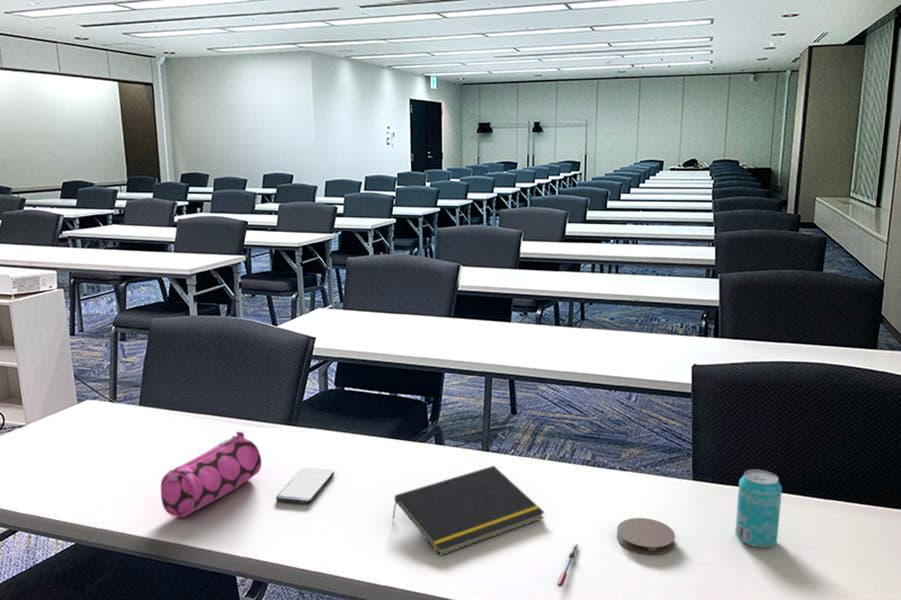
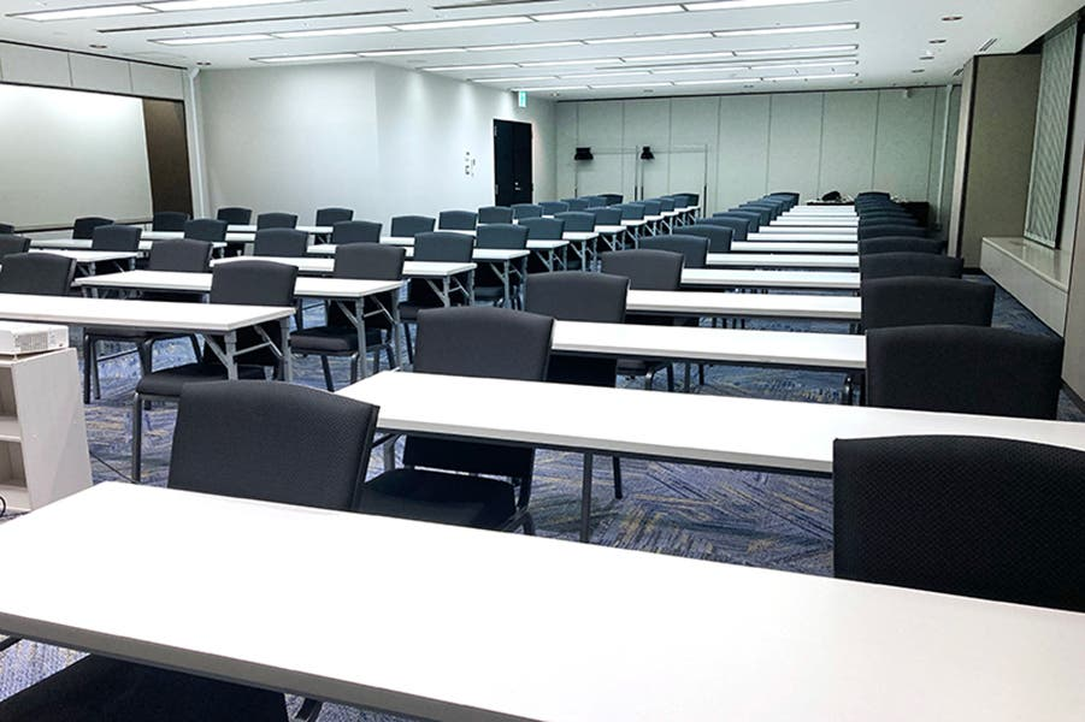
- pencil case [160,431,262,518]
- notepad [391,465,546,557]
- beverage can [734,469,783,548]
- pen [556,543,580,588]
- smartphone [275,467,335,505]
- coaster [616,517,676,555]
